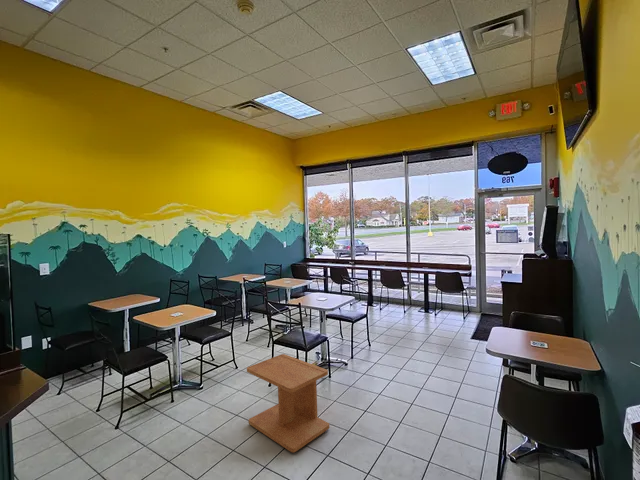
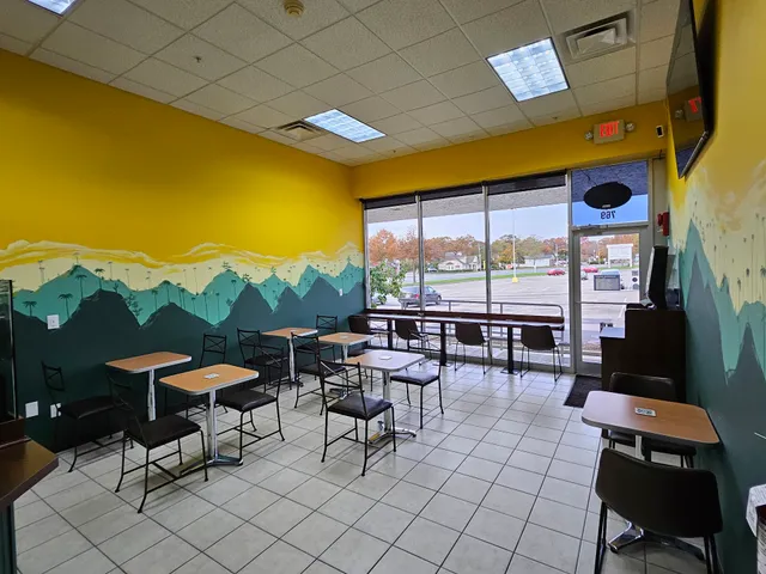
- side table [246,353,330,453]
